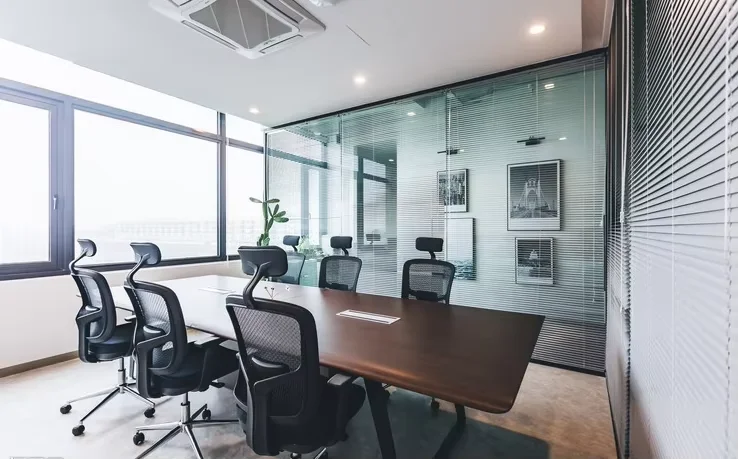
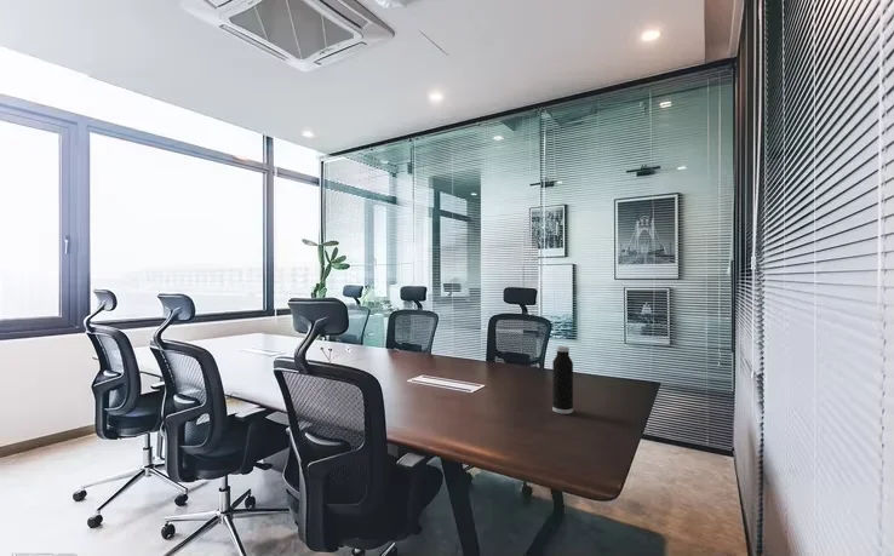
+ water bottle [551,345,574,415]
